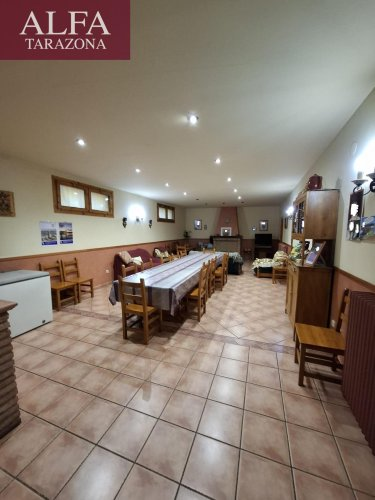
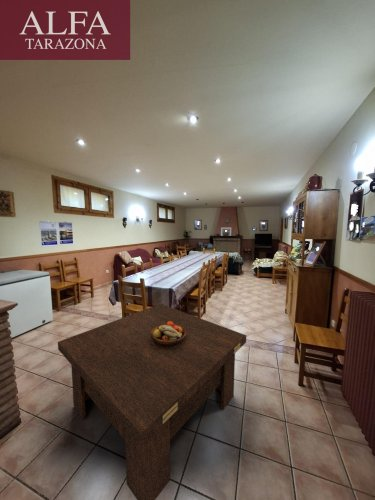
+ fruit bowl [151,321,186,345]
+ coffee table [57,303,247,500]
